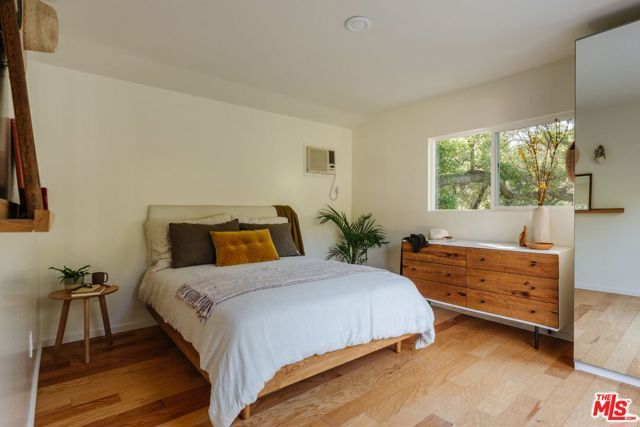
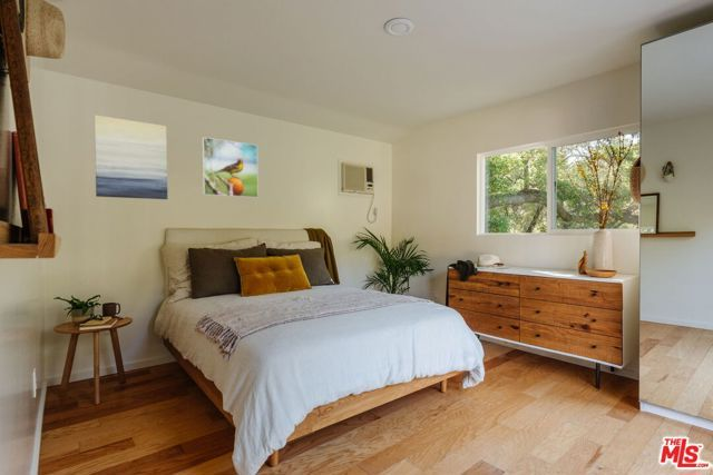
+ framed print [202,136,260,199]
+ wall art [94,115,168,200]
